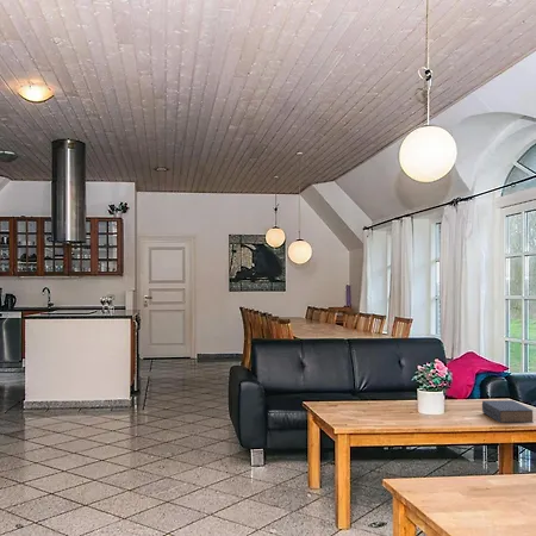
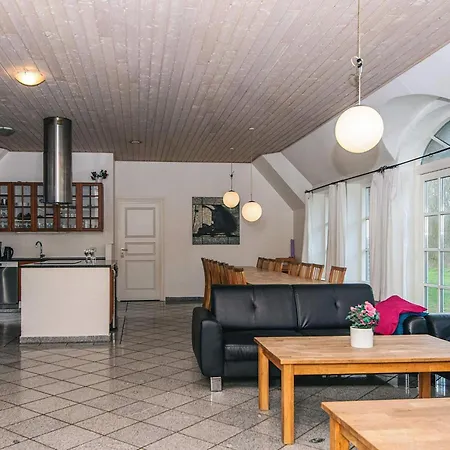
- book [481,399,535,424]
